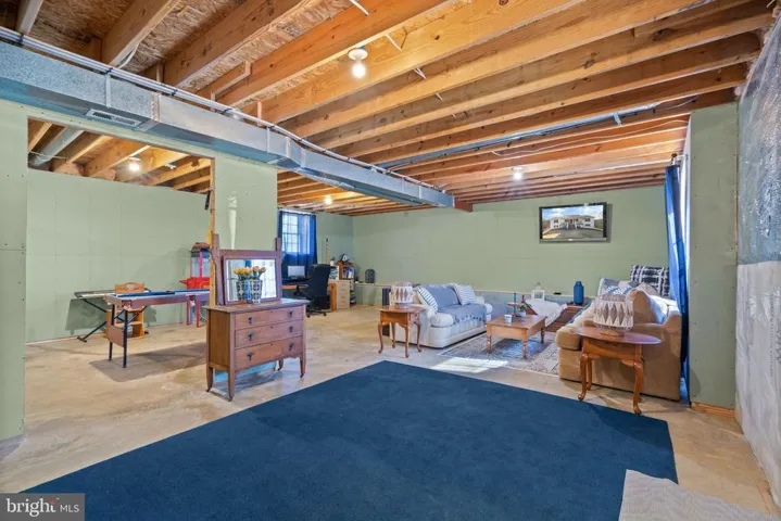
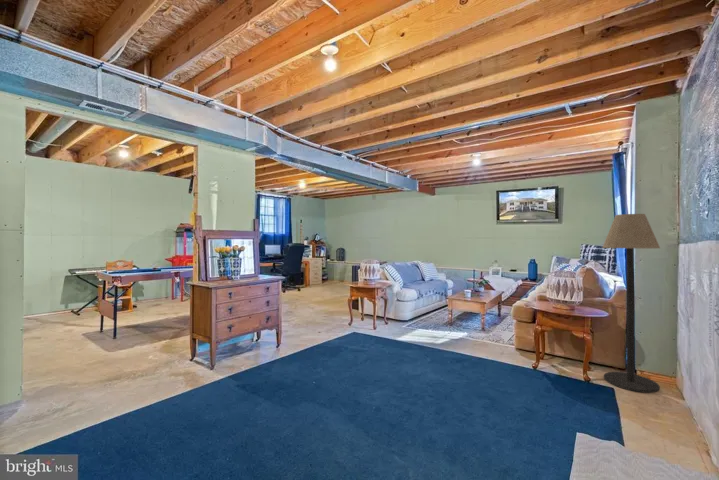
+ floor lamp [601,213,661,394]
